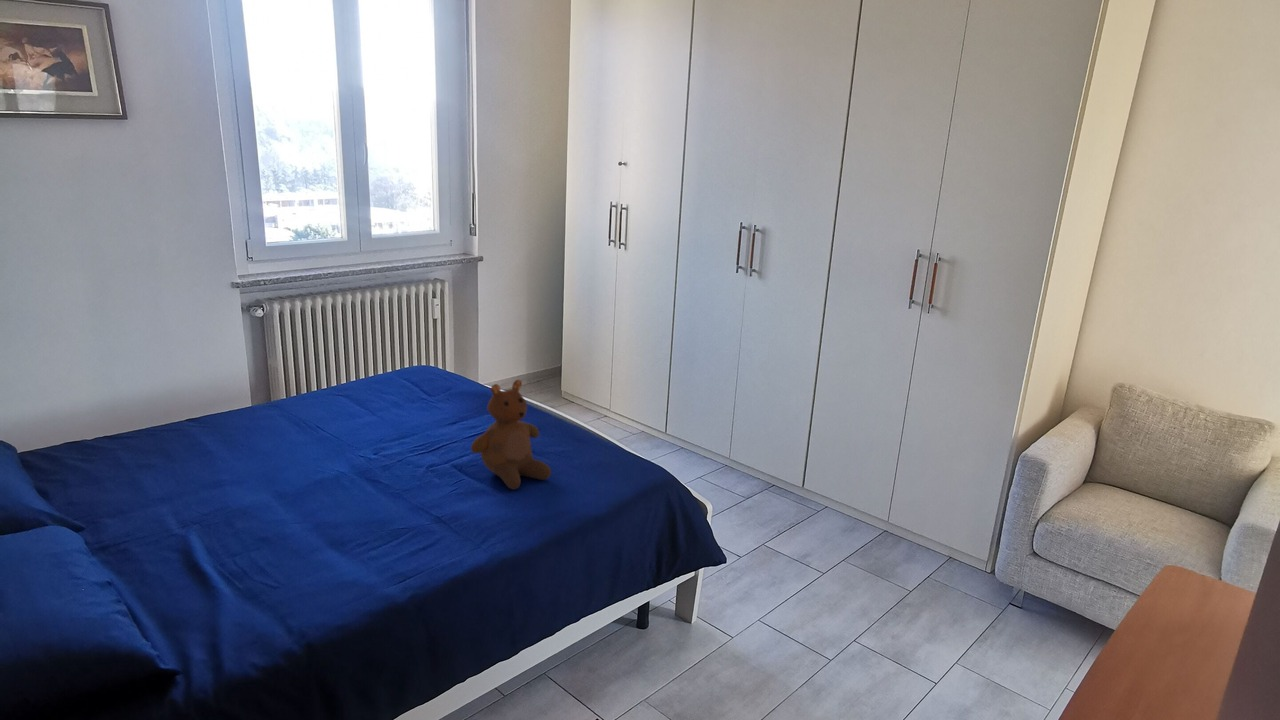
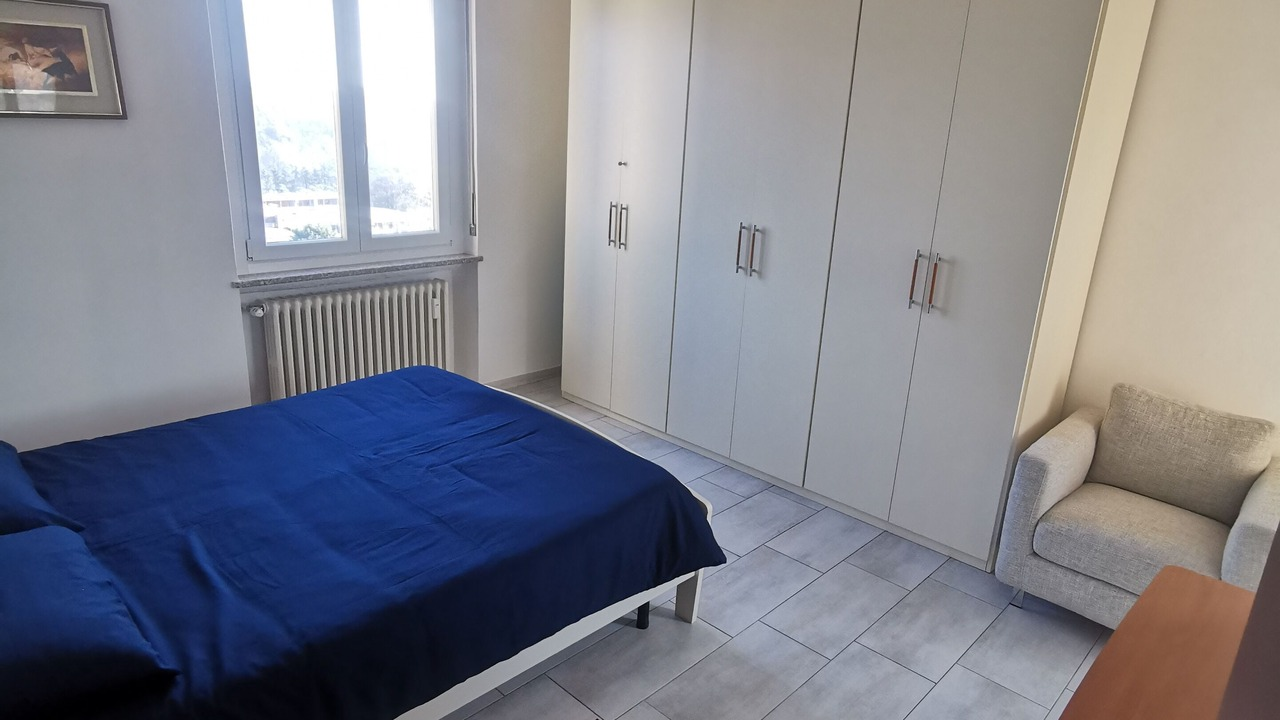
- teddy bear [470,379,552,490]
